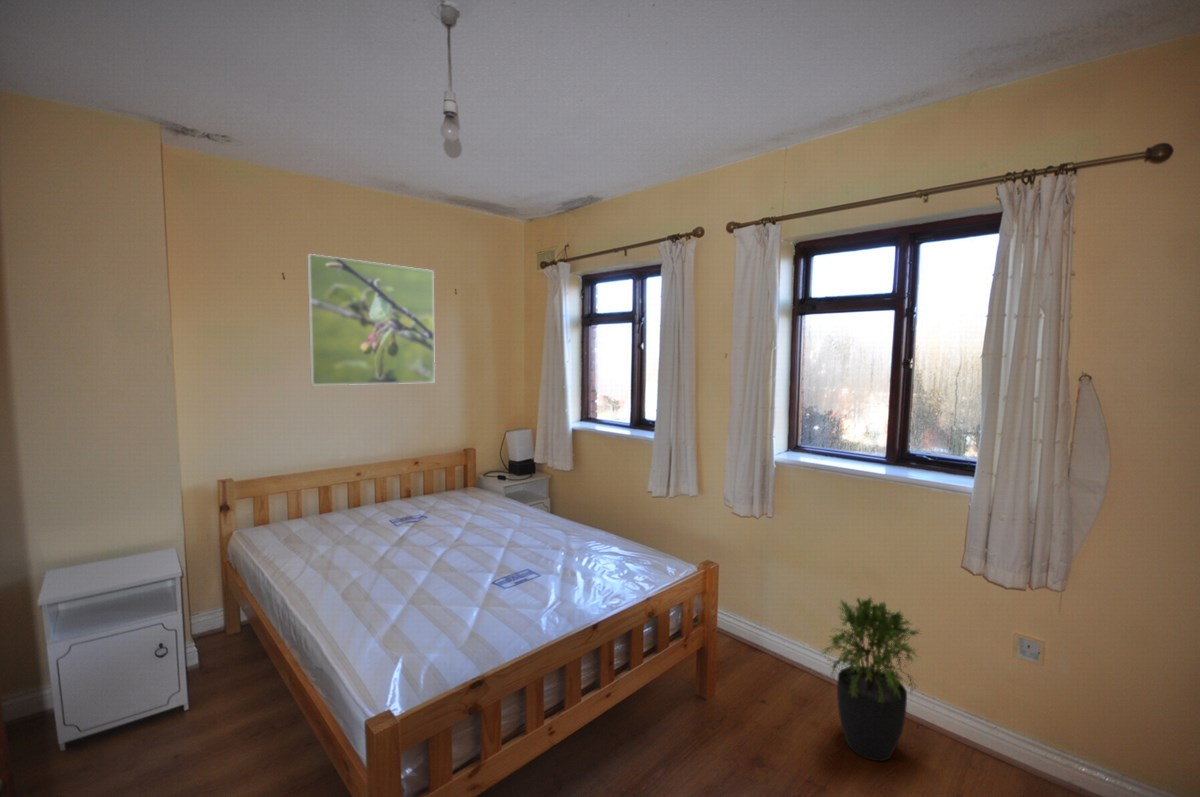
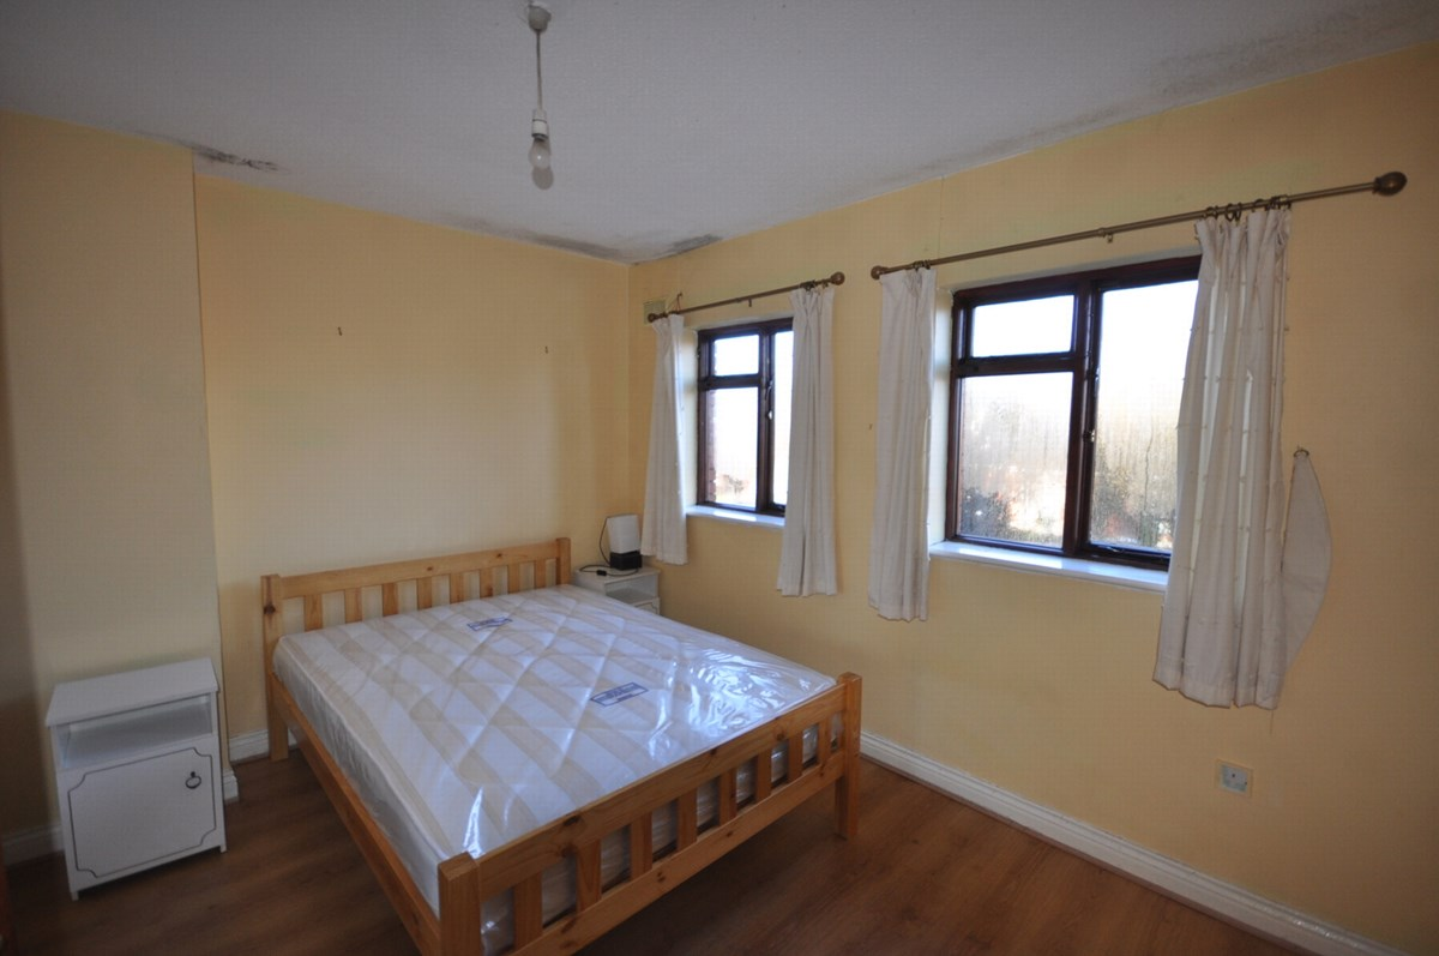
- potted plant [820,595,923,762]
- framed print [306,253,436,386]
